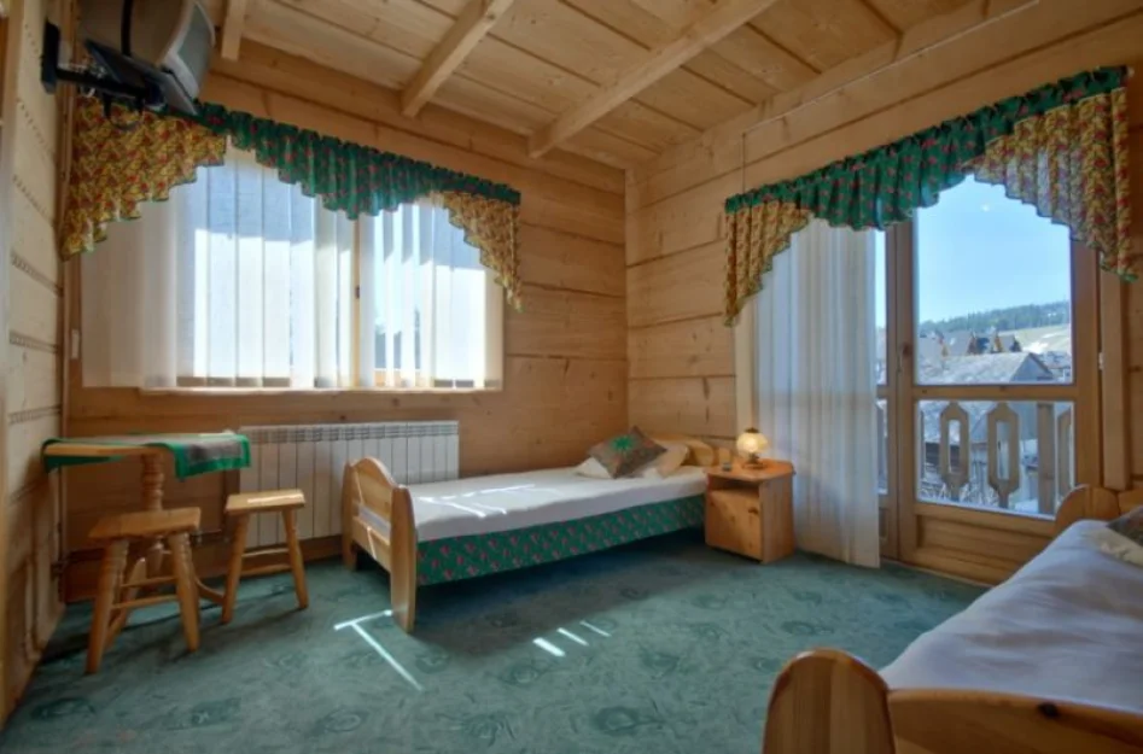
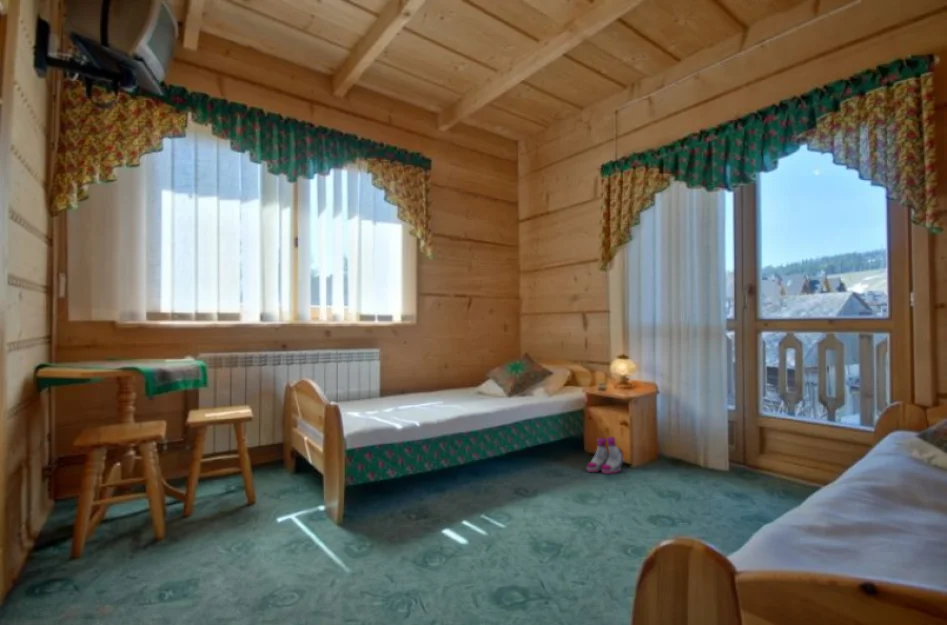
+ boots [586,436,624,475]
